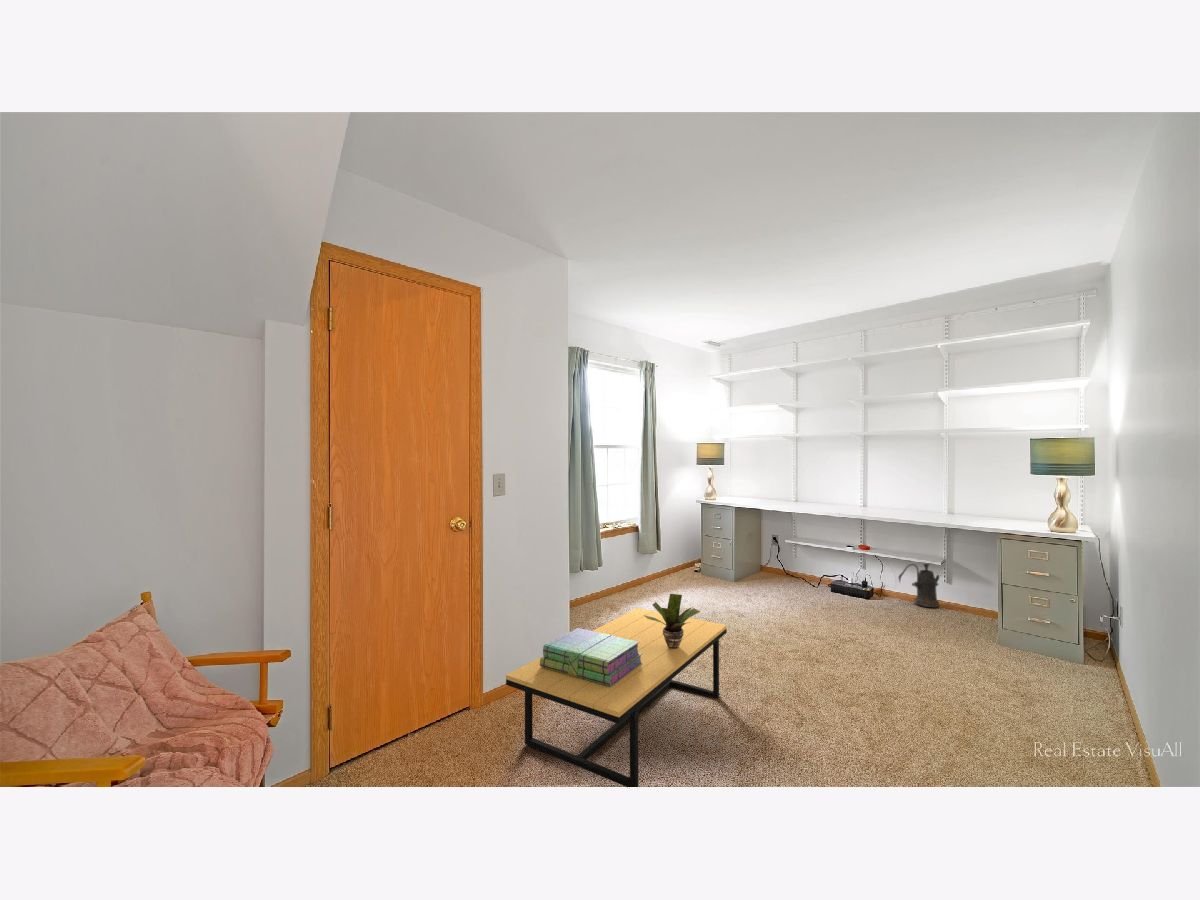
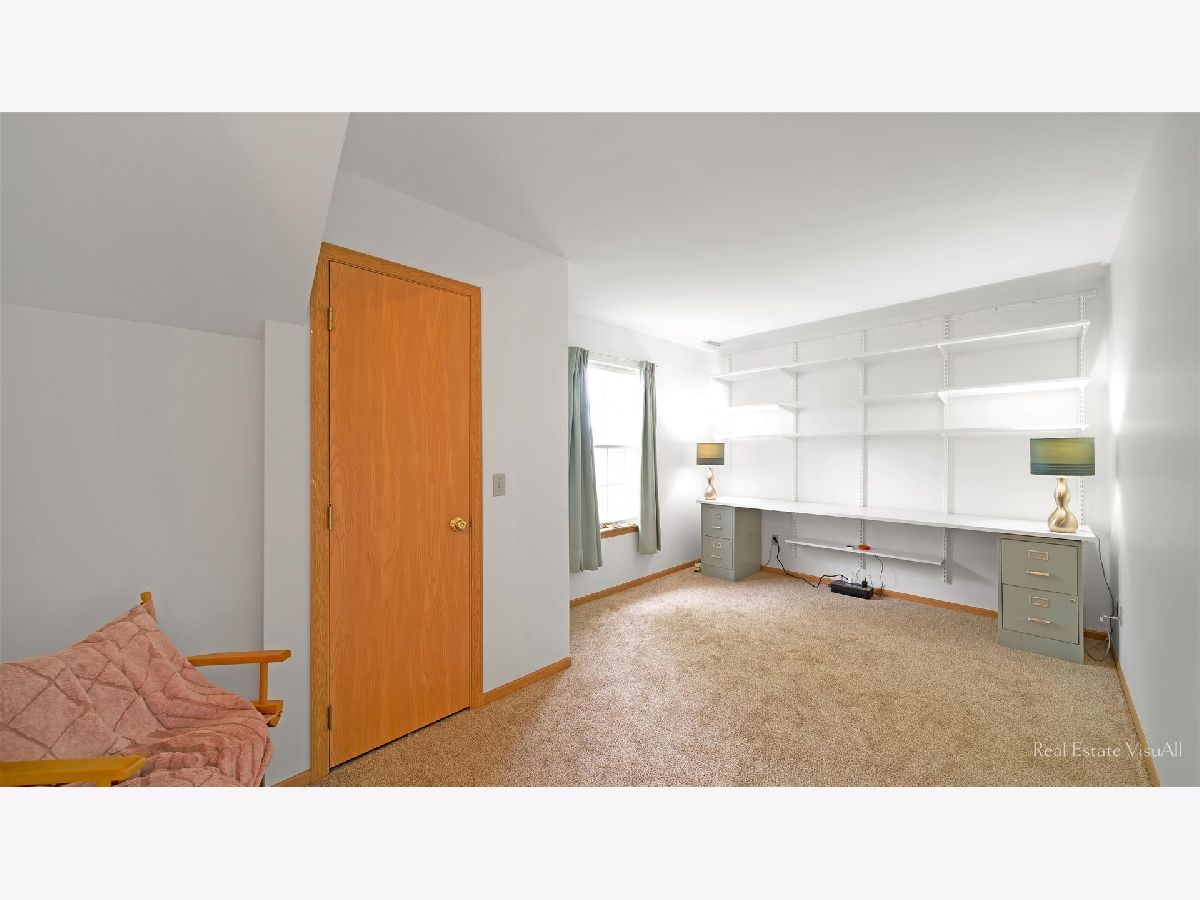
- stack of books [540,627,642,687]
- potted plant [644,593,701,649]
- coffee table [505,607,728,788]
- watering can [897,563,940,609]
